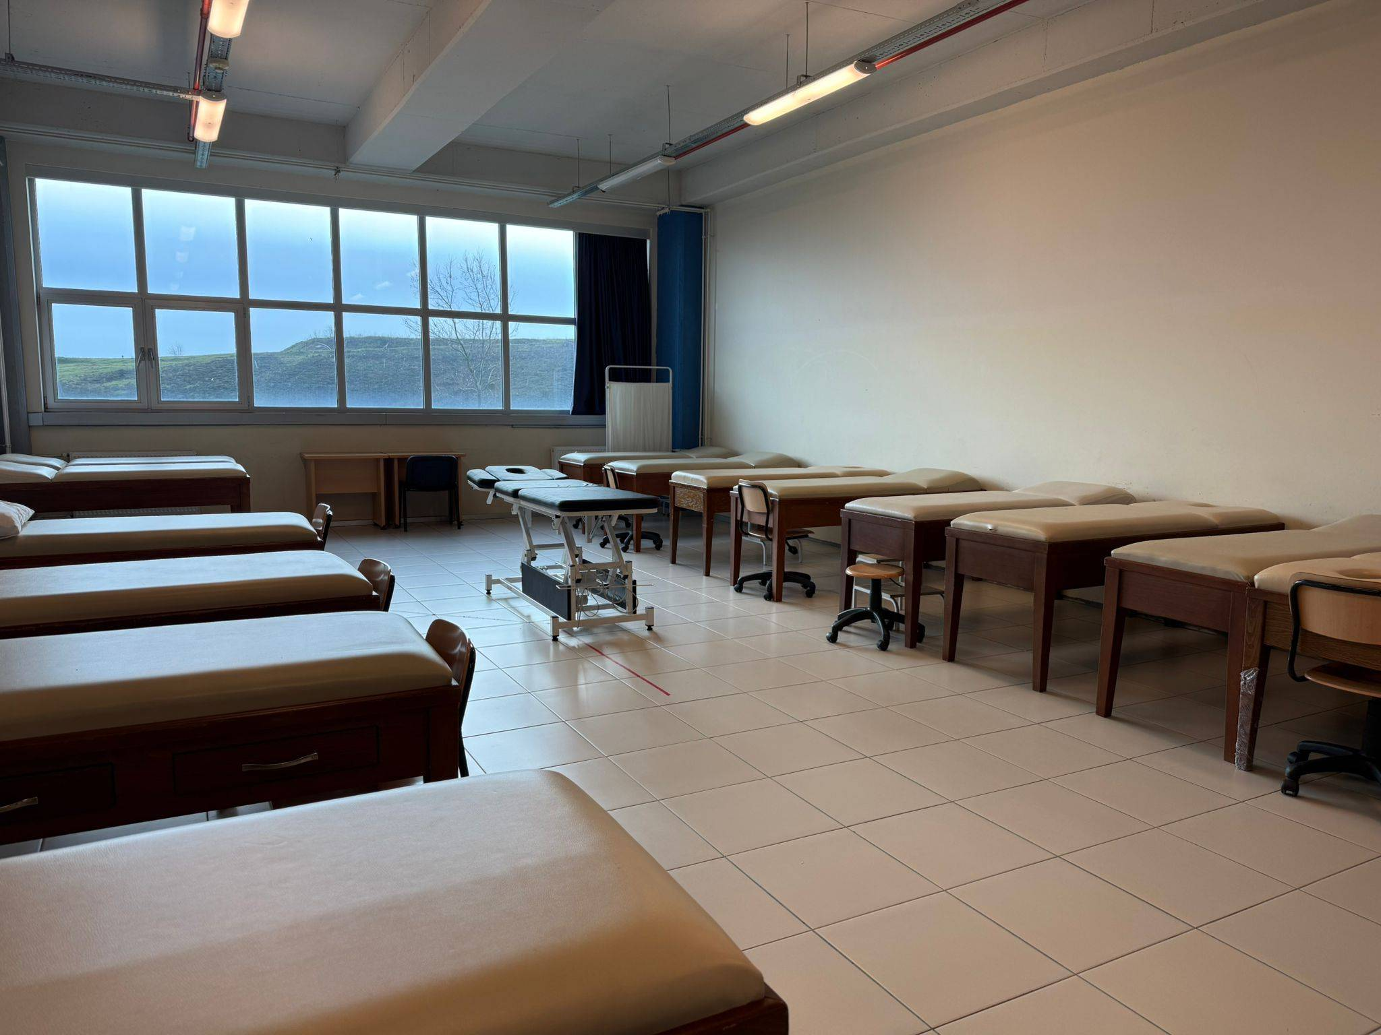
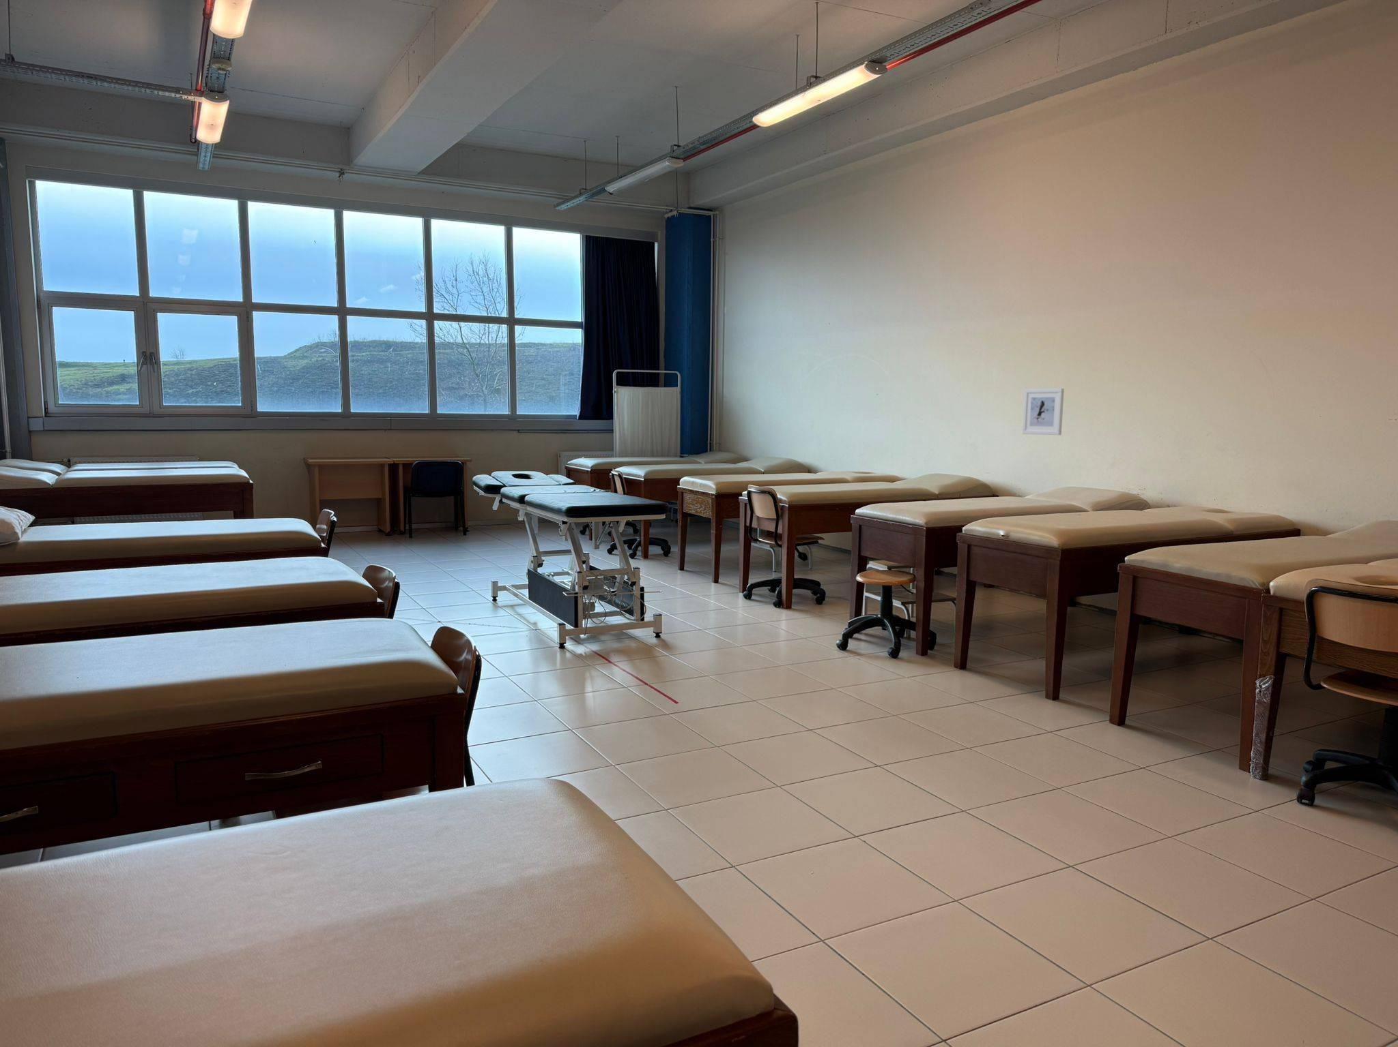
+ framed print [1022,388,1064,436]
